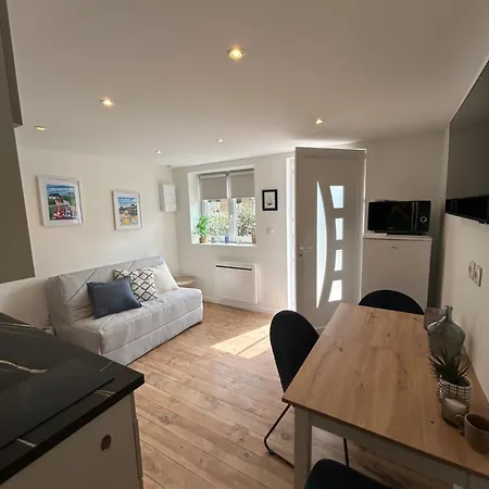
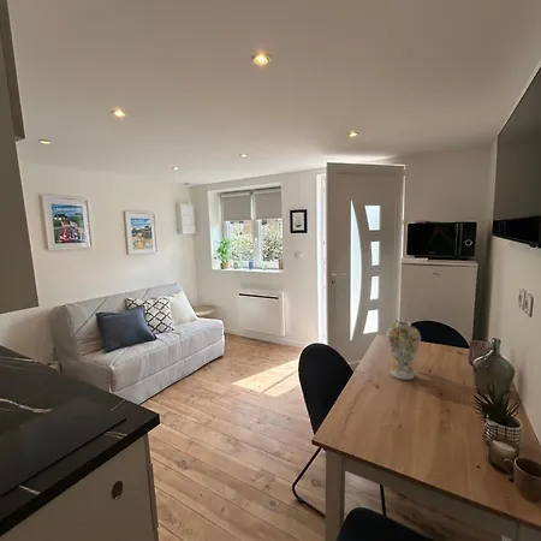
+ vase [385,317,422,381]
